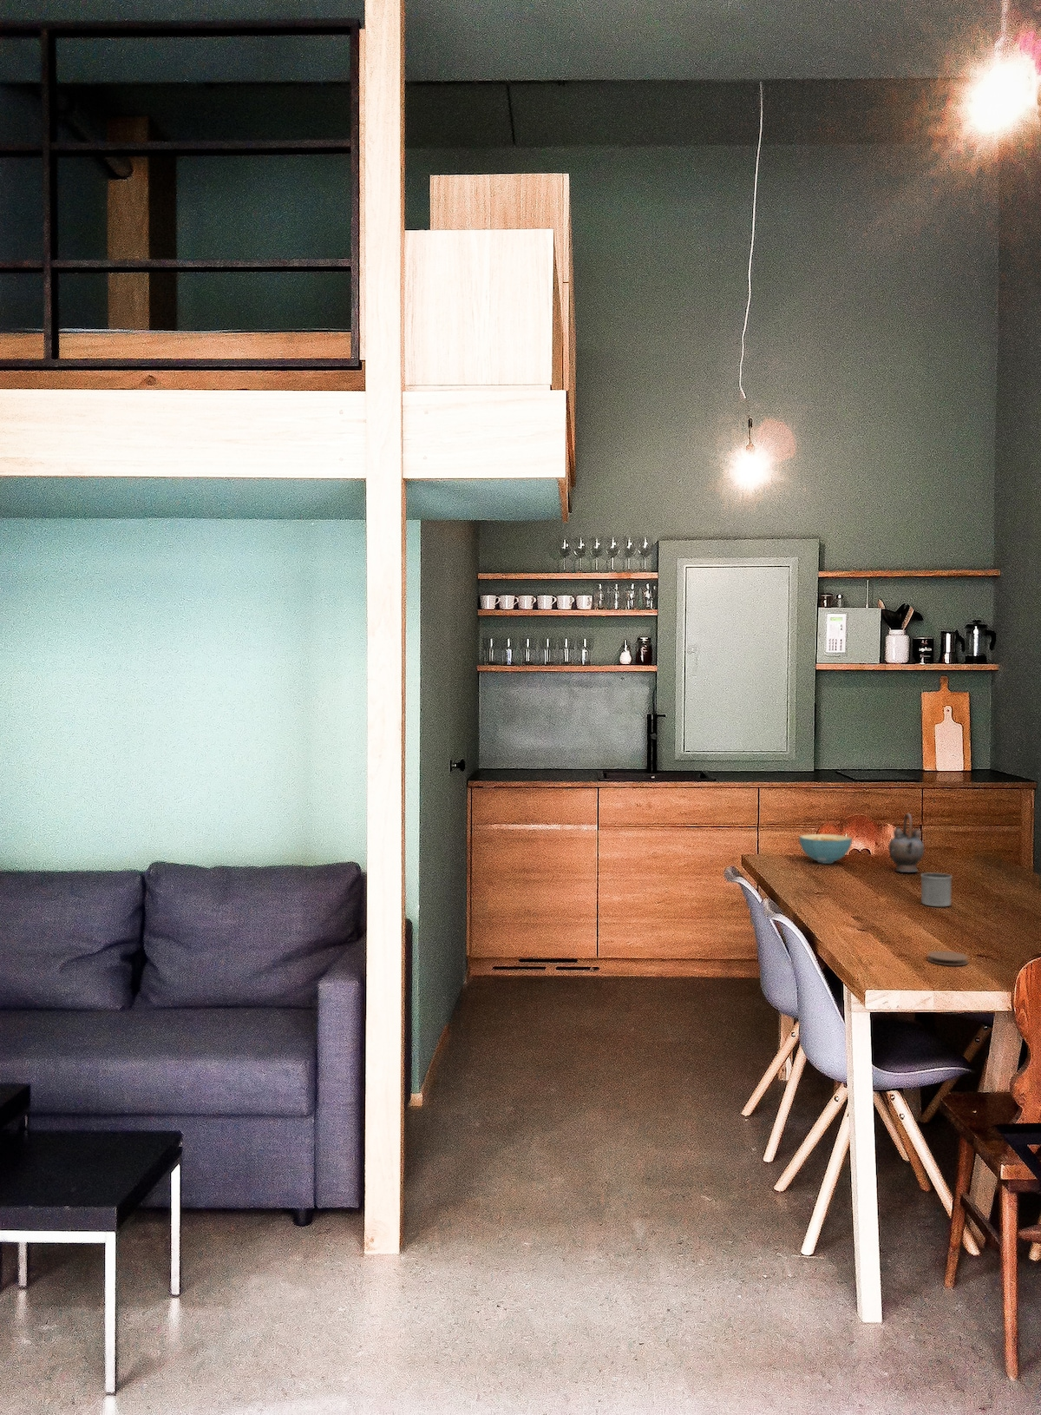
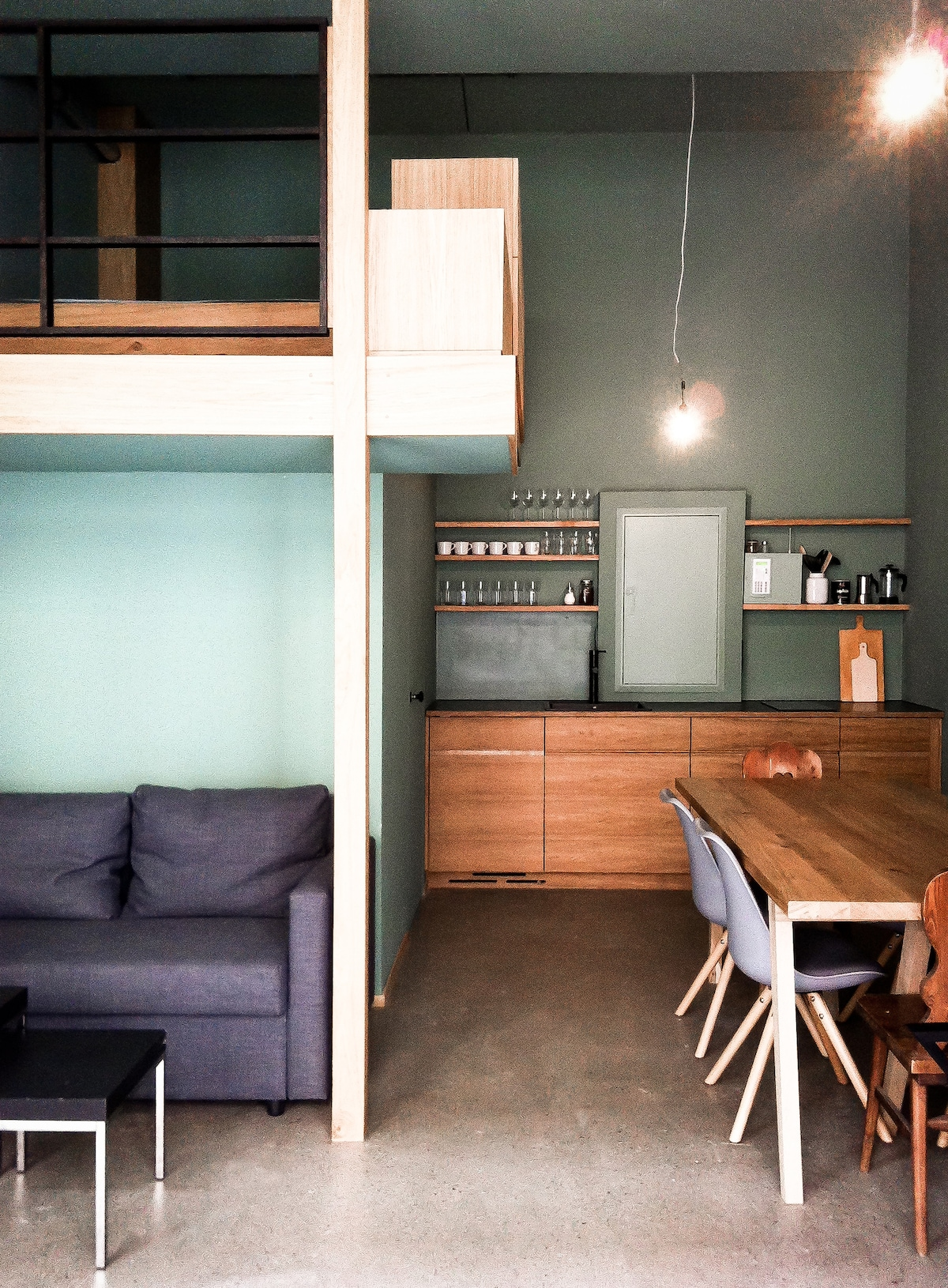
- coaster [927,949,969,966]
- mug [919,872,953,907]
- cereal bowl [798,834,853,865]
- teapot [887,813,925,873]
